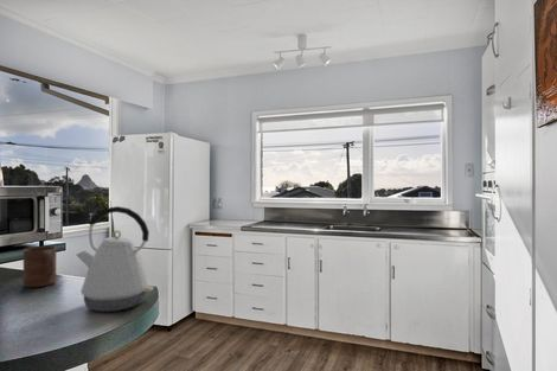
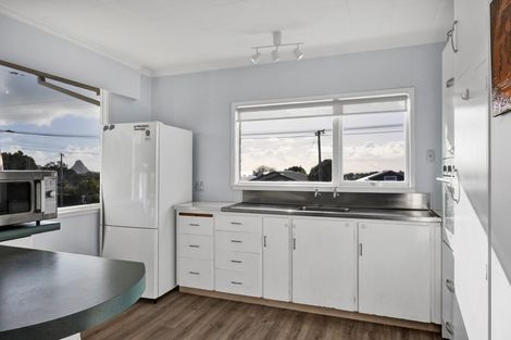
- cup [23,245,57,288]
- kettle [76,205,155,313]
